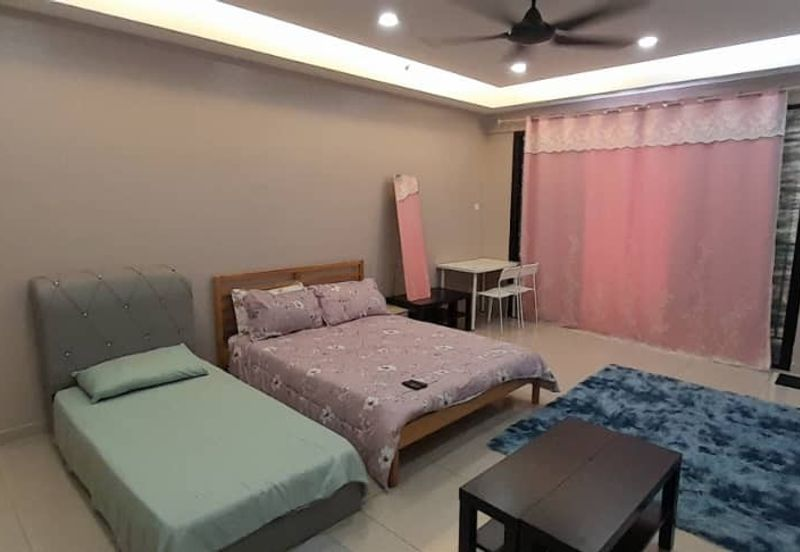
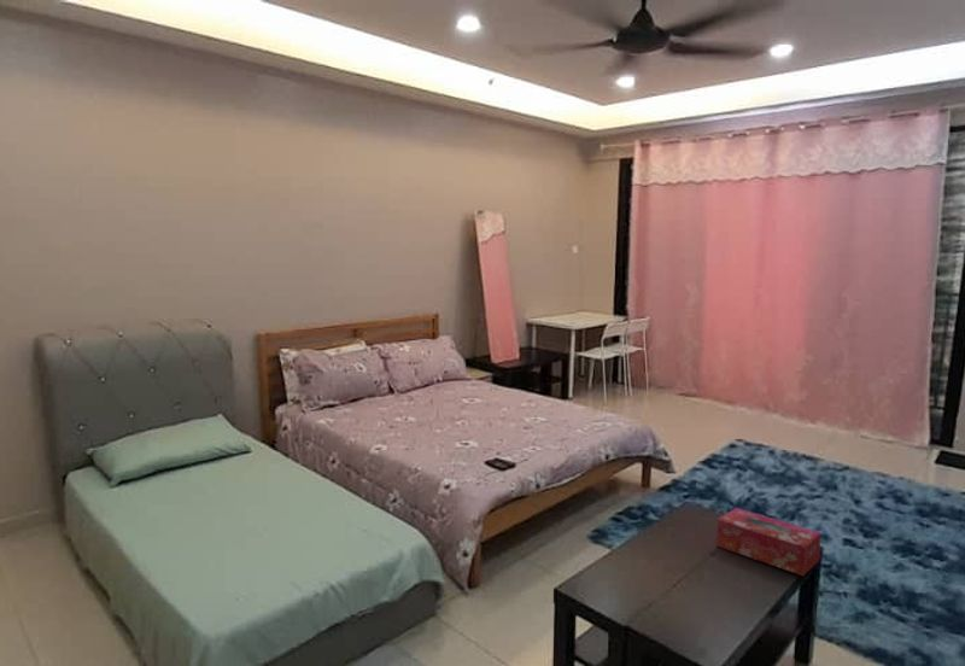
+ tissue box [715,507,823,577]
